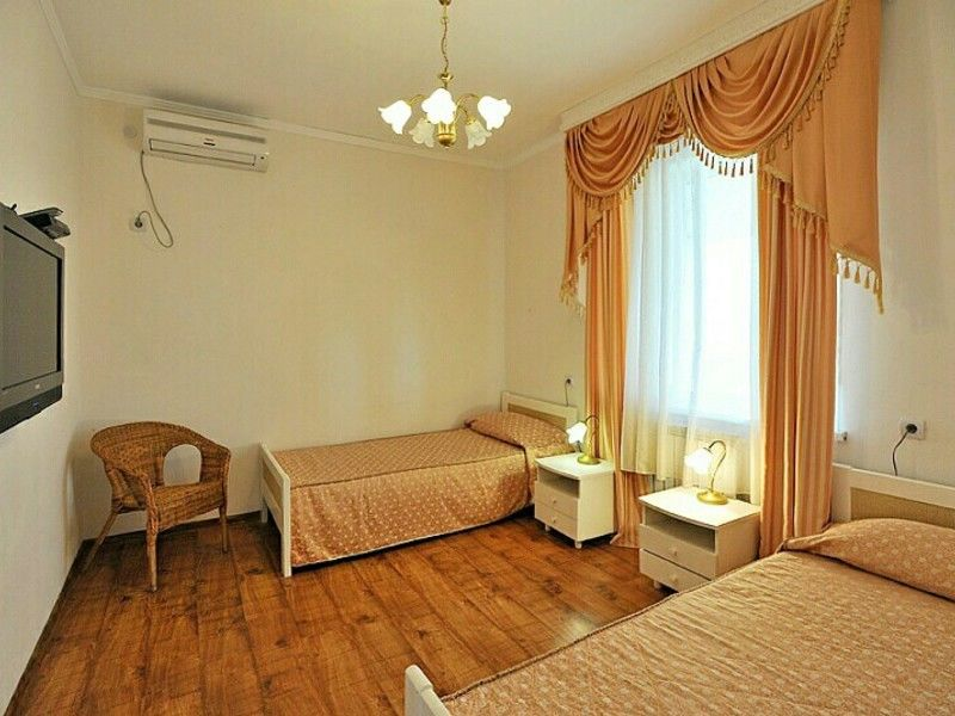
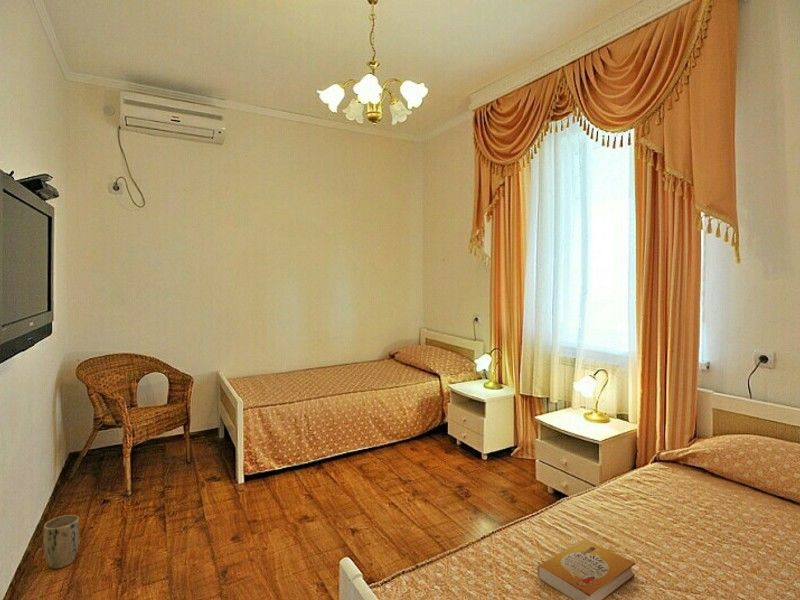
+ book [537,538,636,600]
+ plant pot [42,514,80,570]
